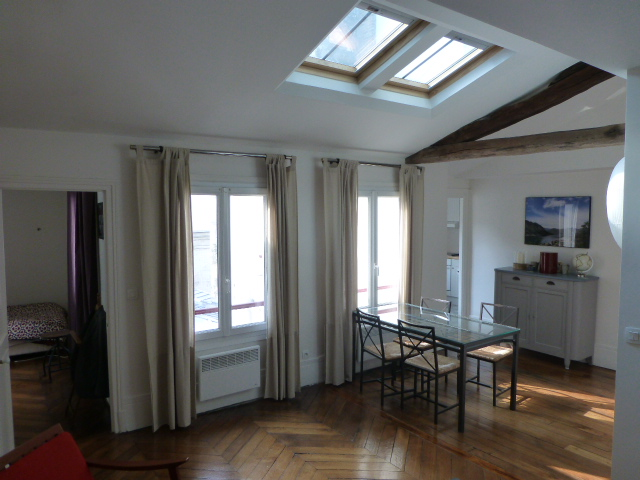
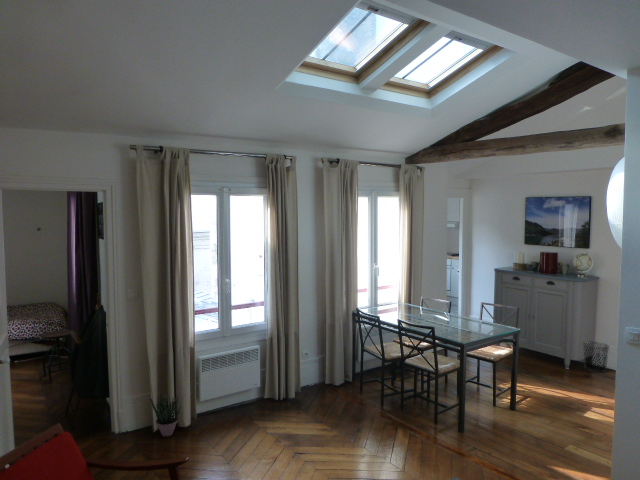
+ waste bin [582,341,611,373]
+ potted plant [149,392,182,438]
